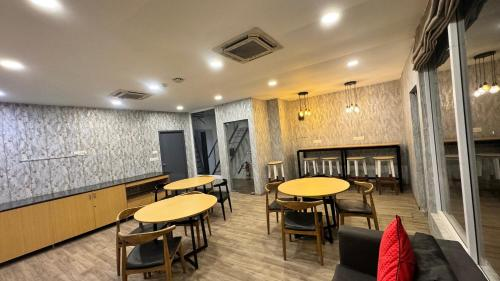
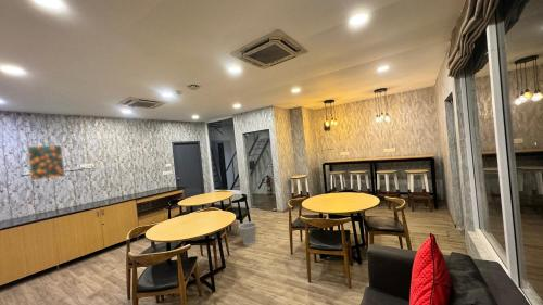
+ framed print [26,144,66,181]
+ wastebasket [237,220,257,246]
